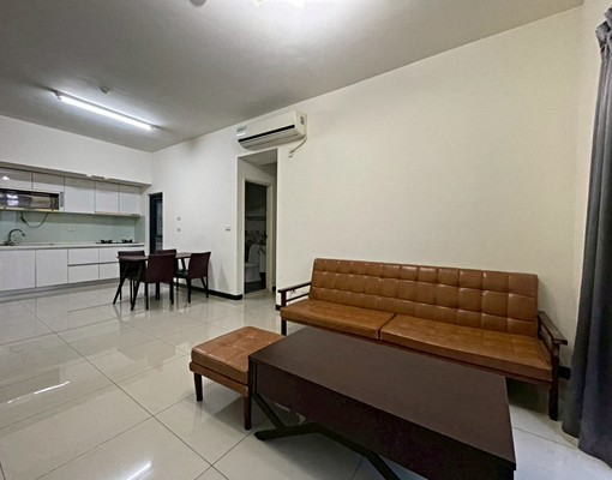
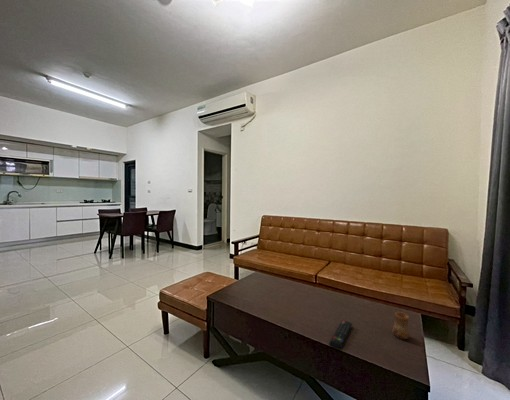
+ cup [391,311,410,340]
+ remote control [328,319,353,351]
